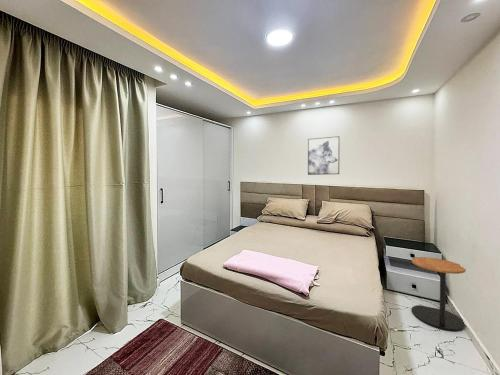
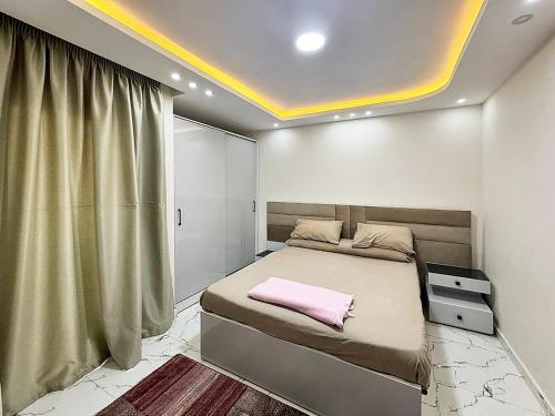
- wall art [307,135,340,176]
- side table [410,256,467,331]
